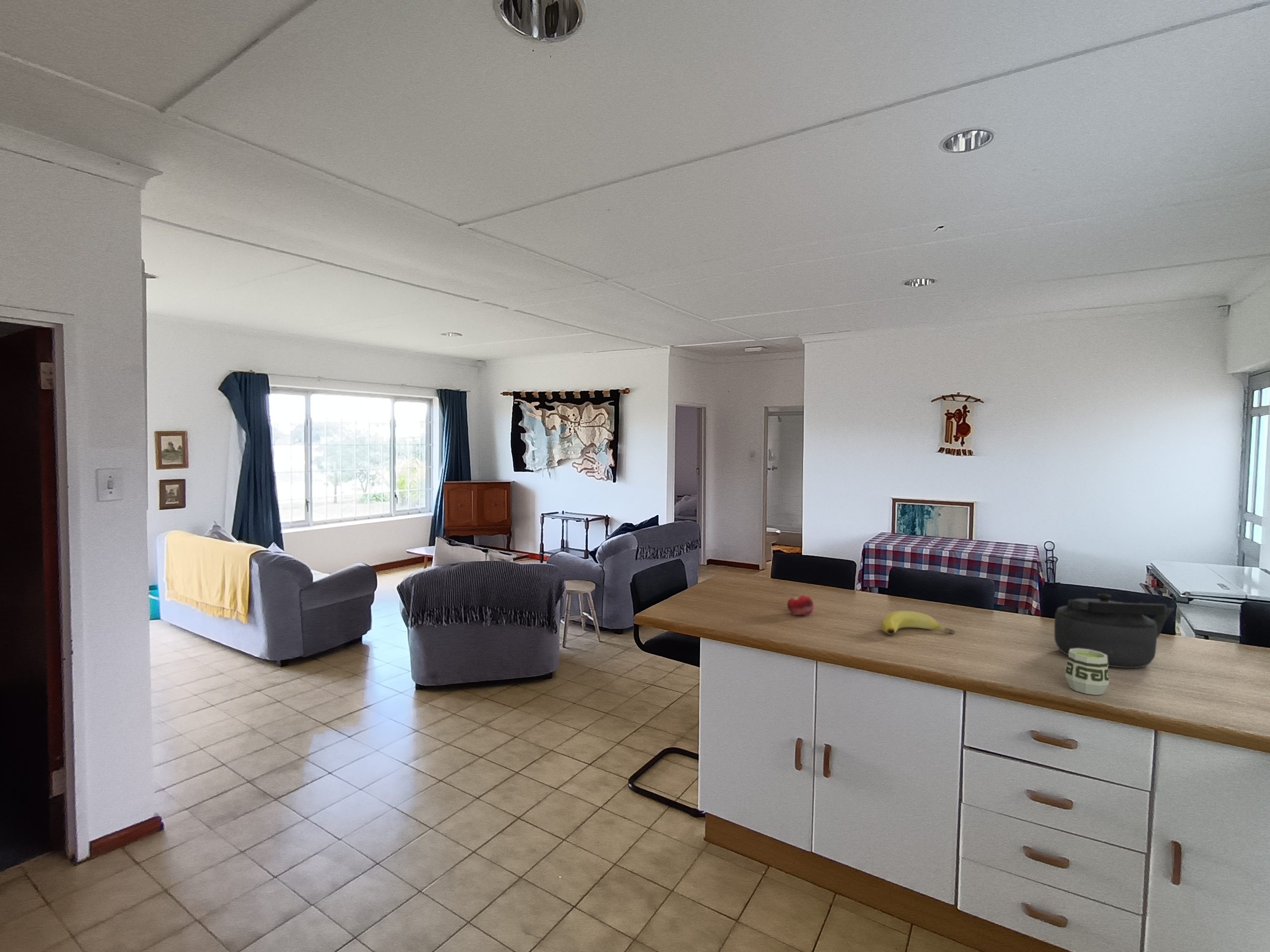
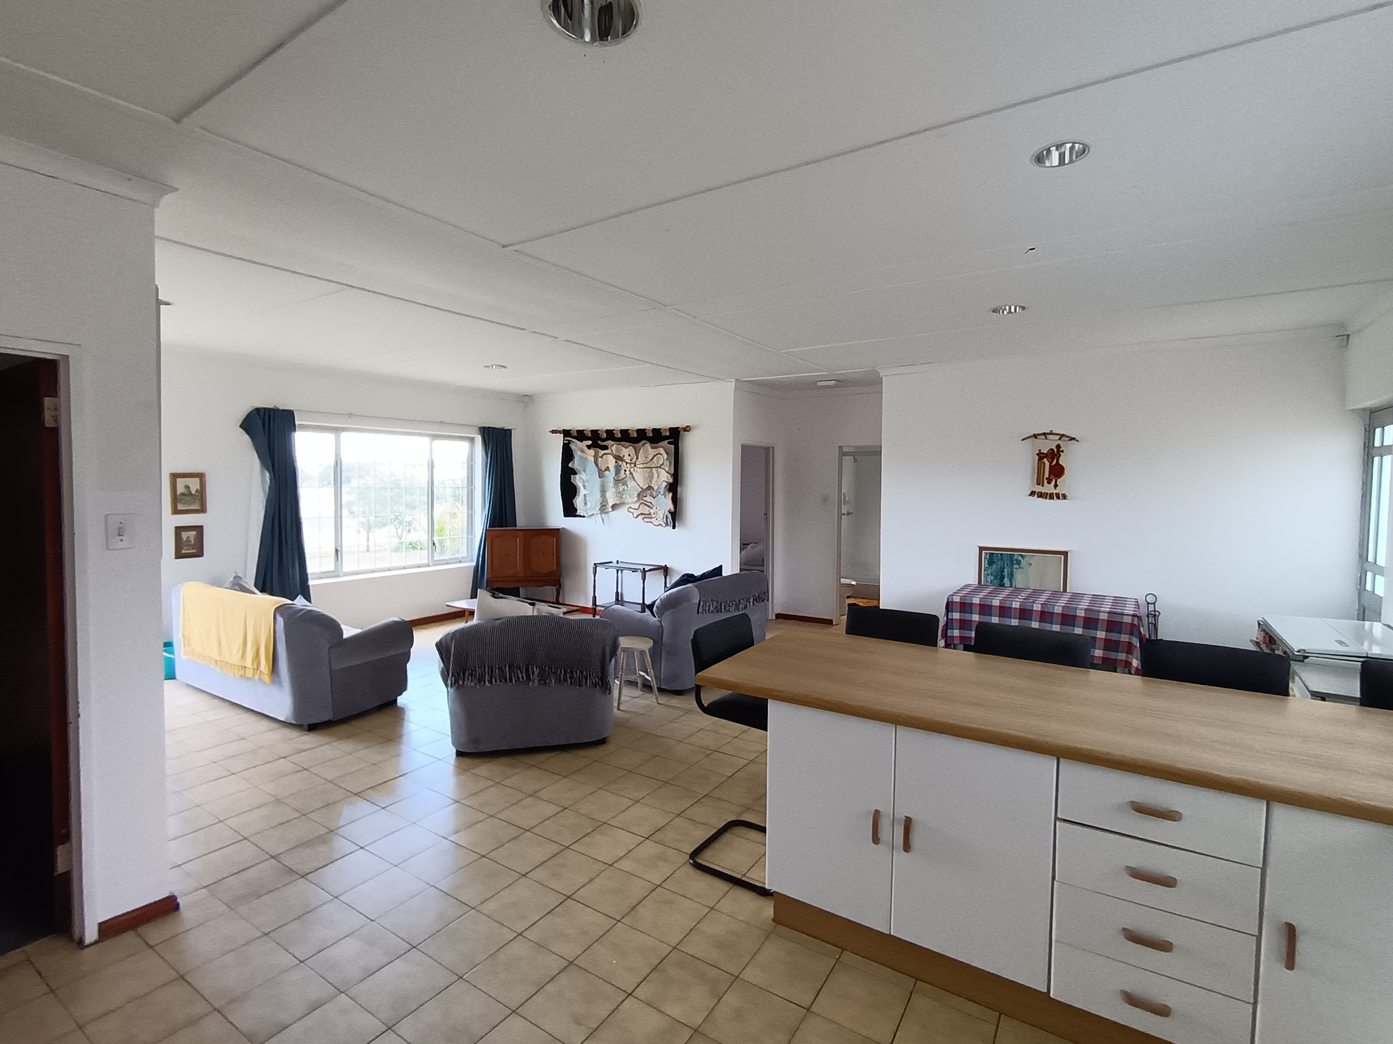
- banana [880,610,956,635]
- fruit [787,594,814,617]
- cup [1065,648,1110,695]
- kettle [1054,593,1175,668]
